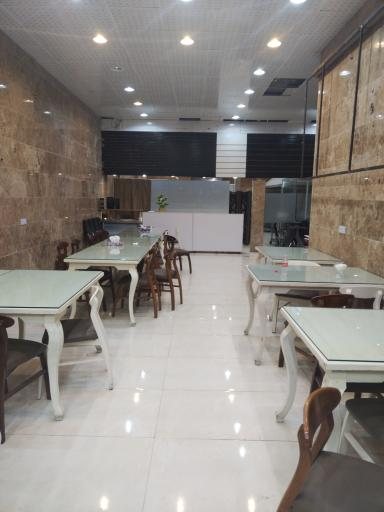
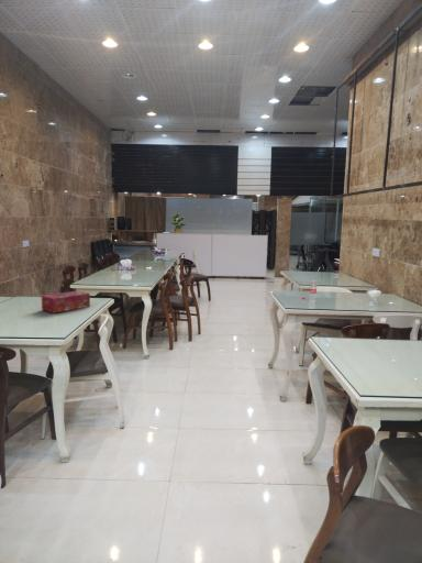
+ tissue box [41,290,91,314]
